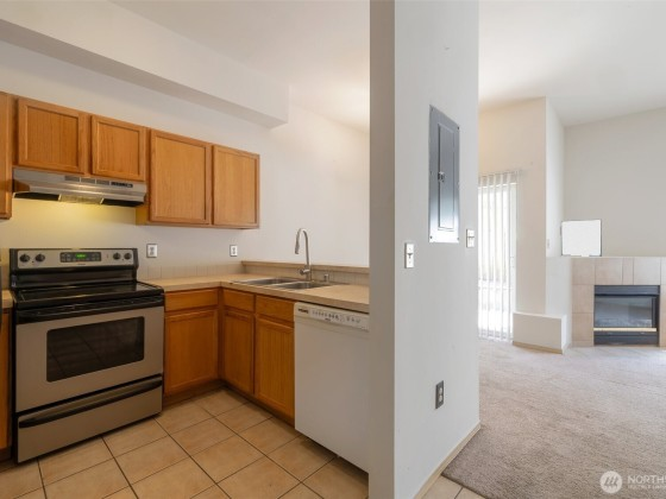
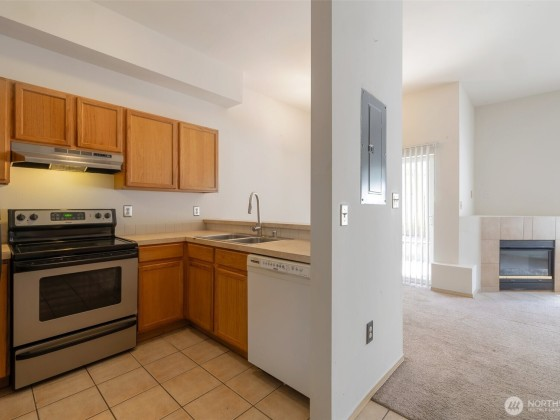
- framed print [560,219,603,258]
